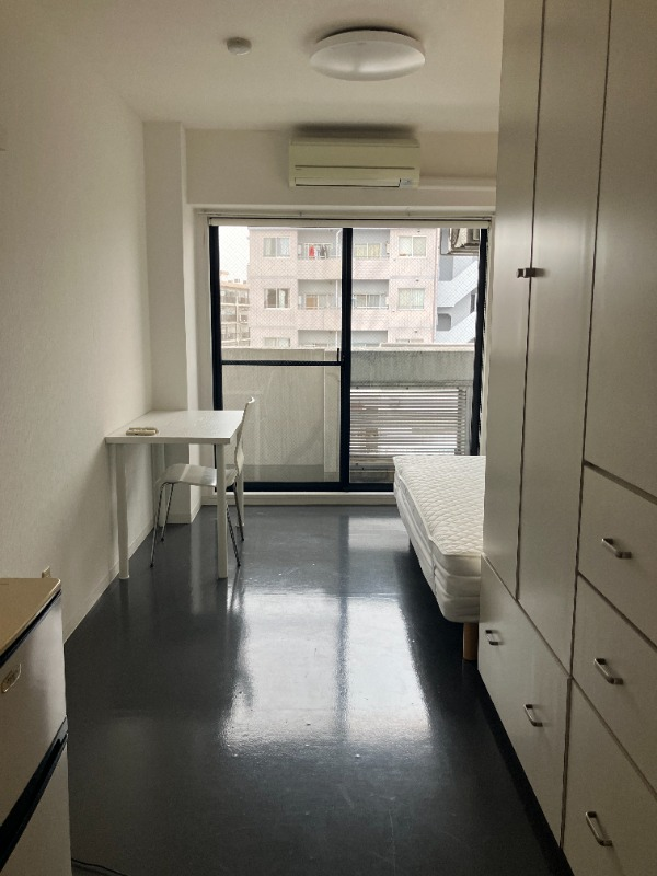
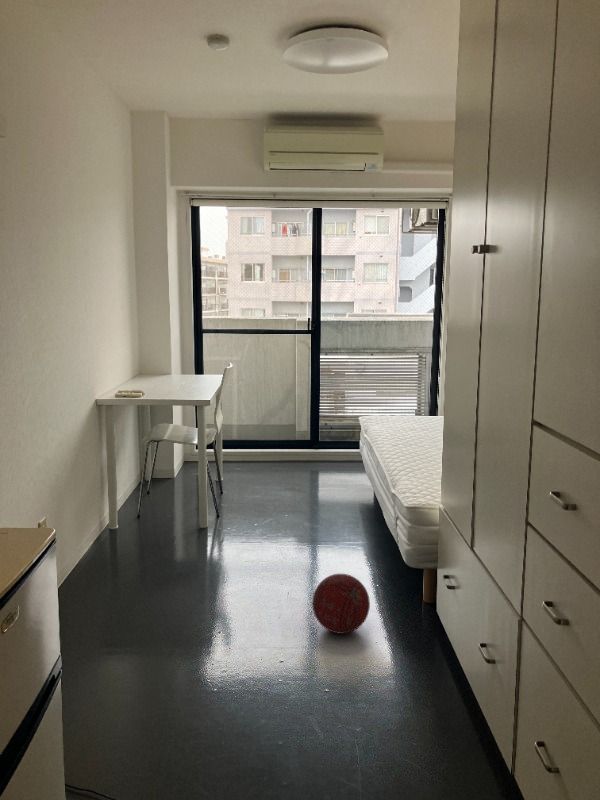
+ ball [311,573,371,635]
